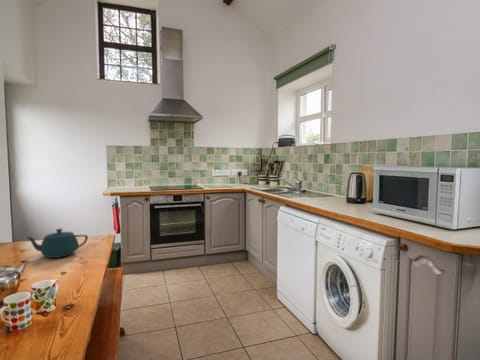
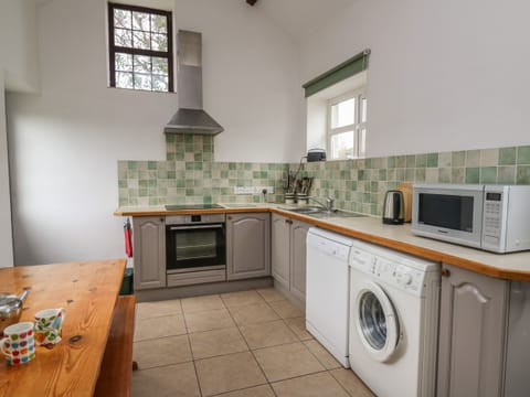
- teapot [25,228,89,259]
